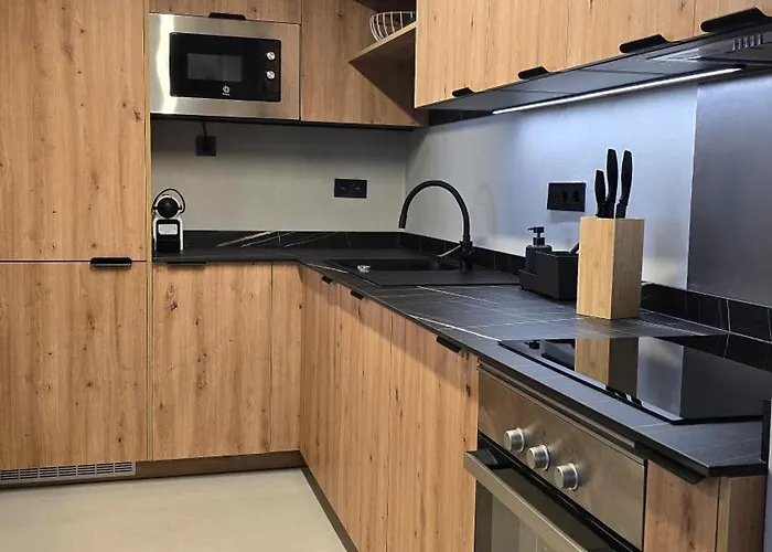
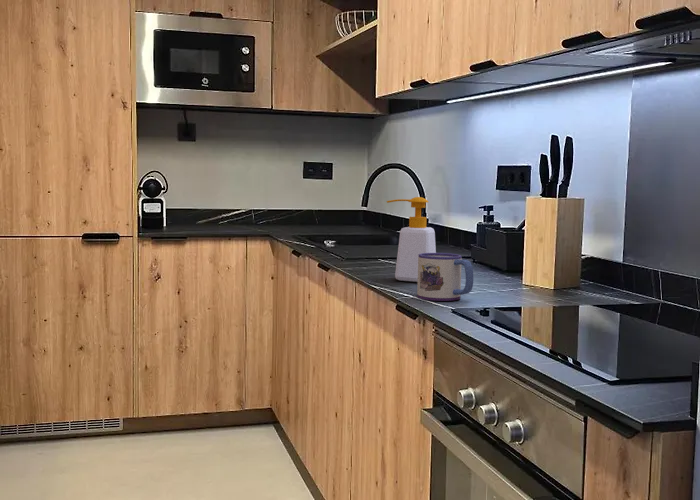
+ mug [416,252,474,302]
+ soap bottle [386,196,437,283]
